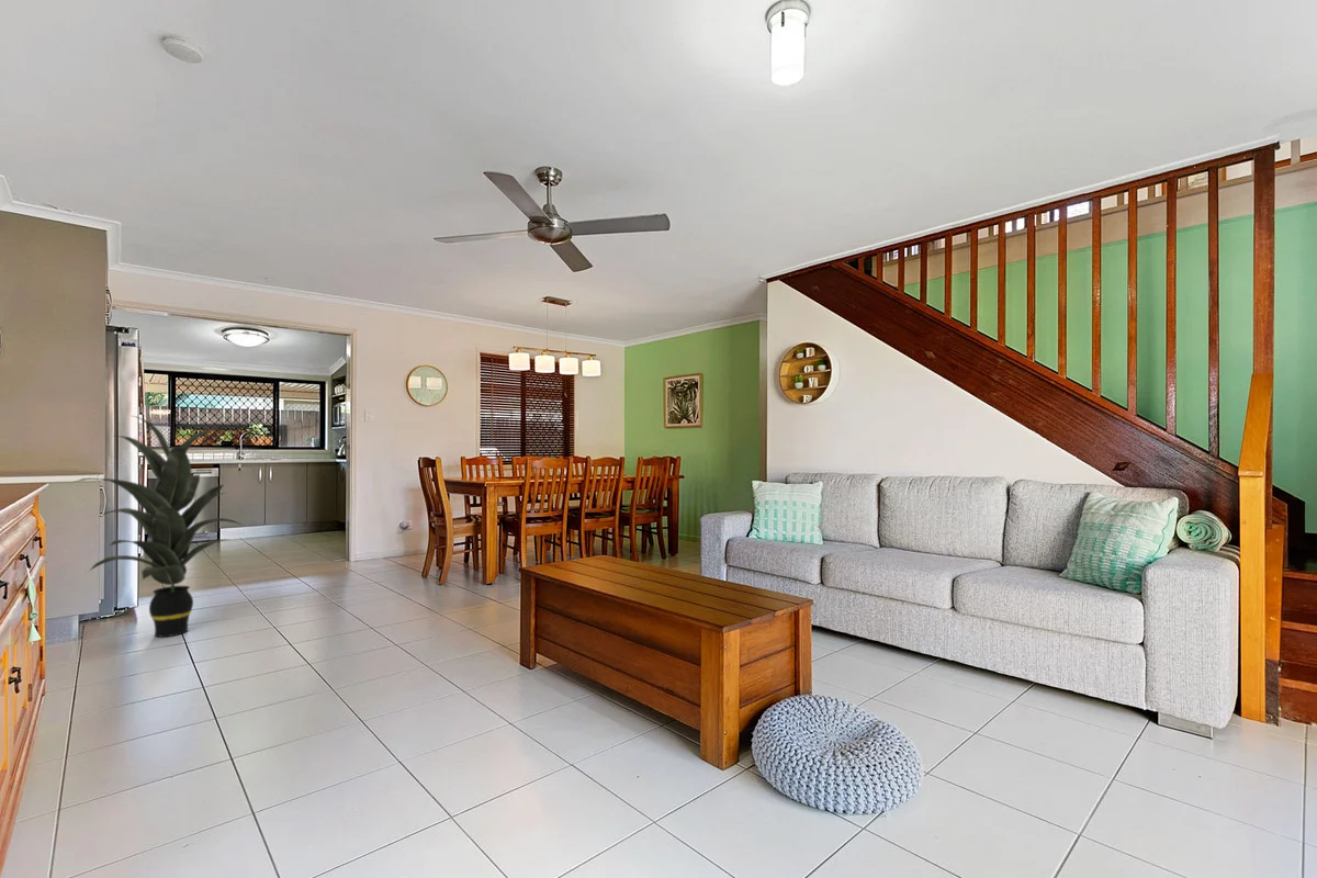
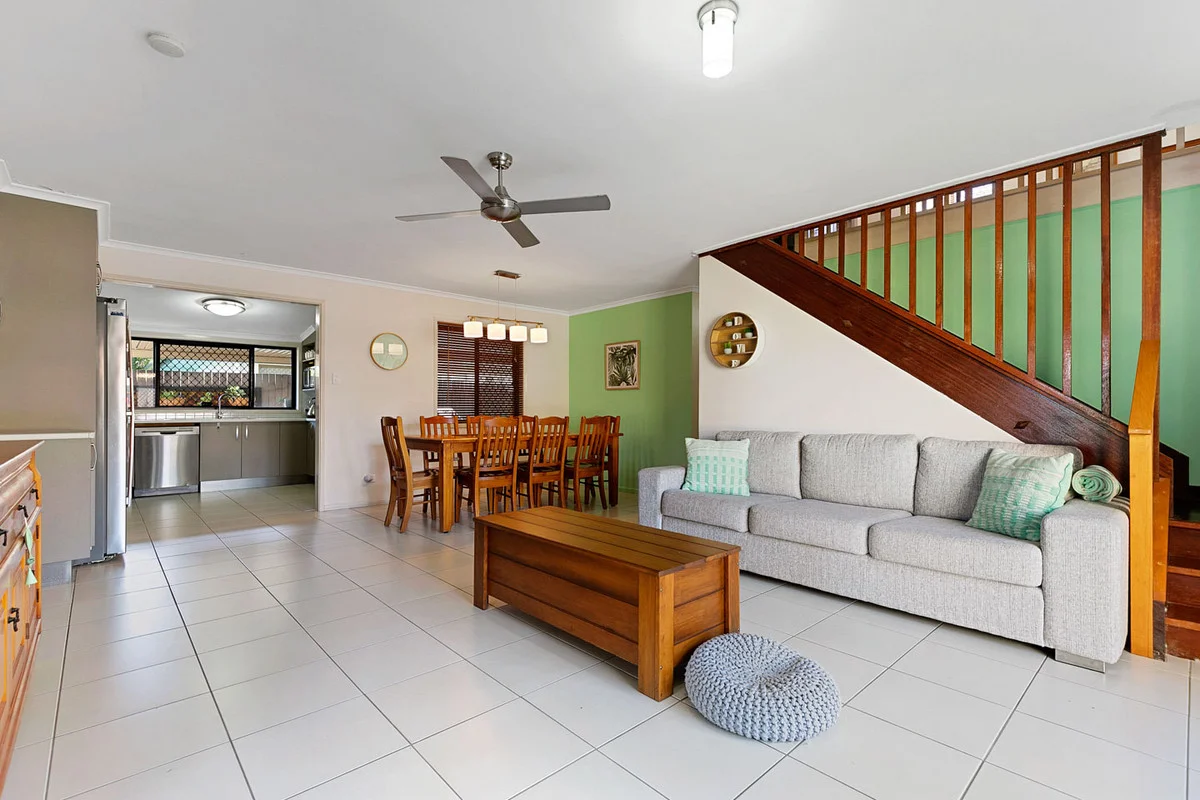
- indoor plant [74,415,244,639]
